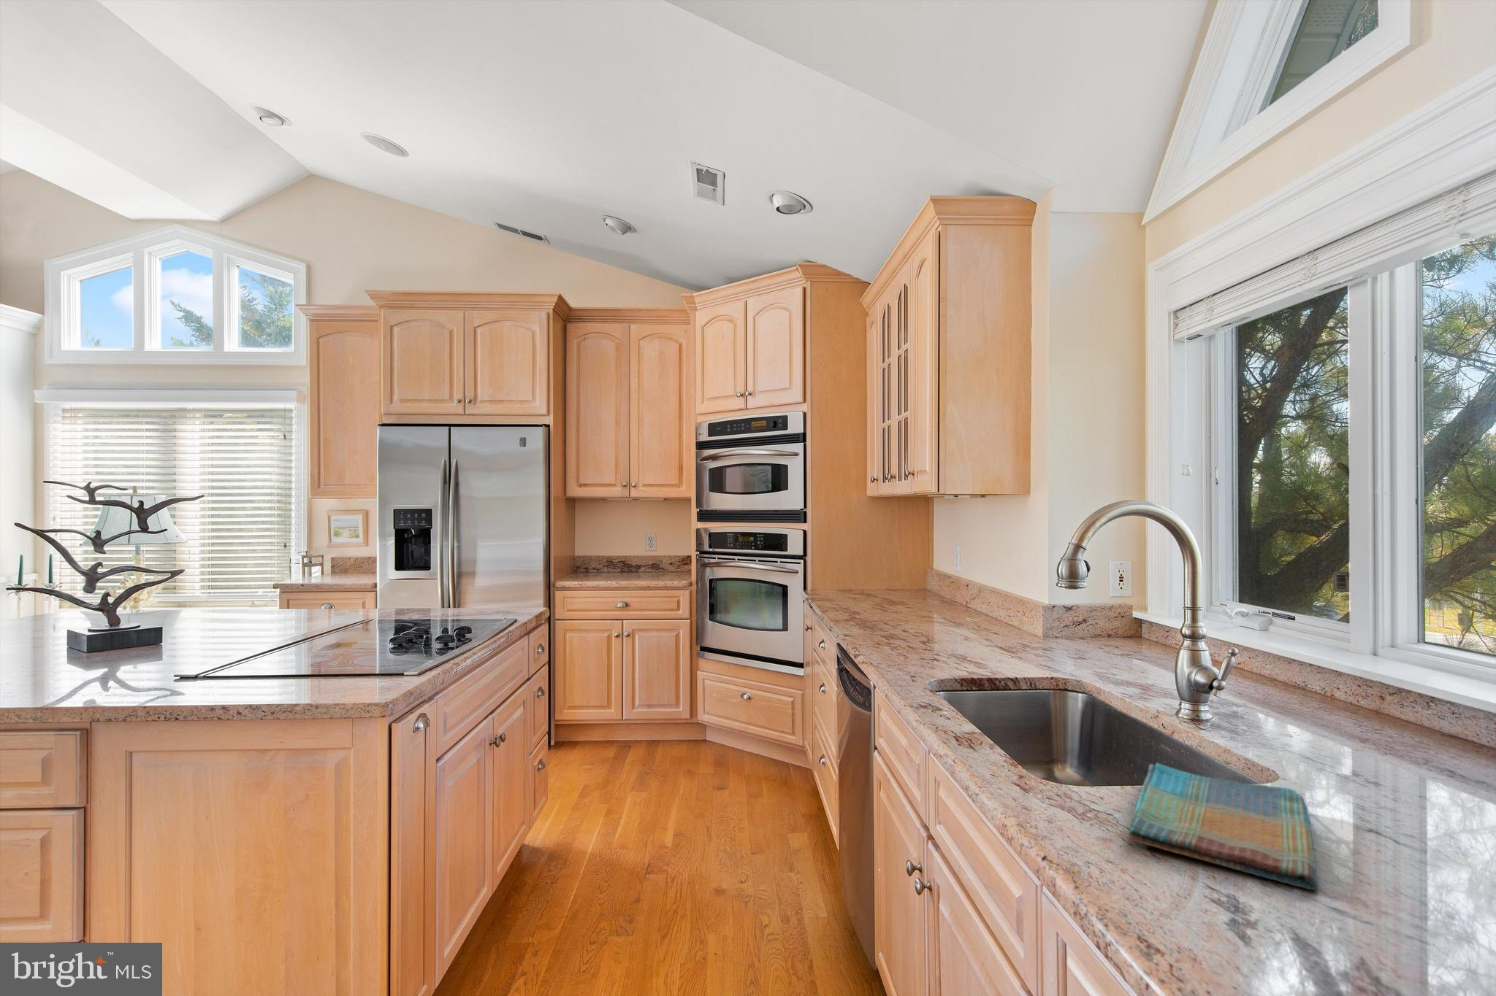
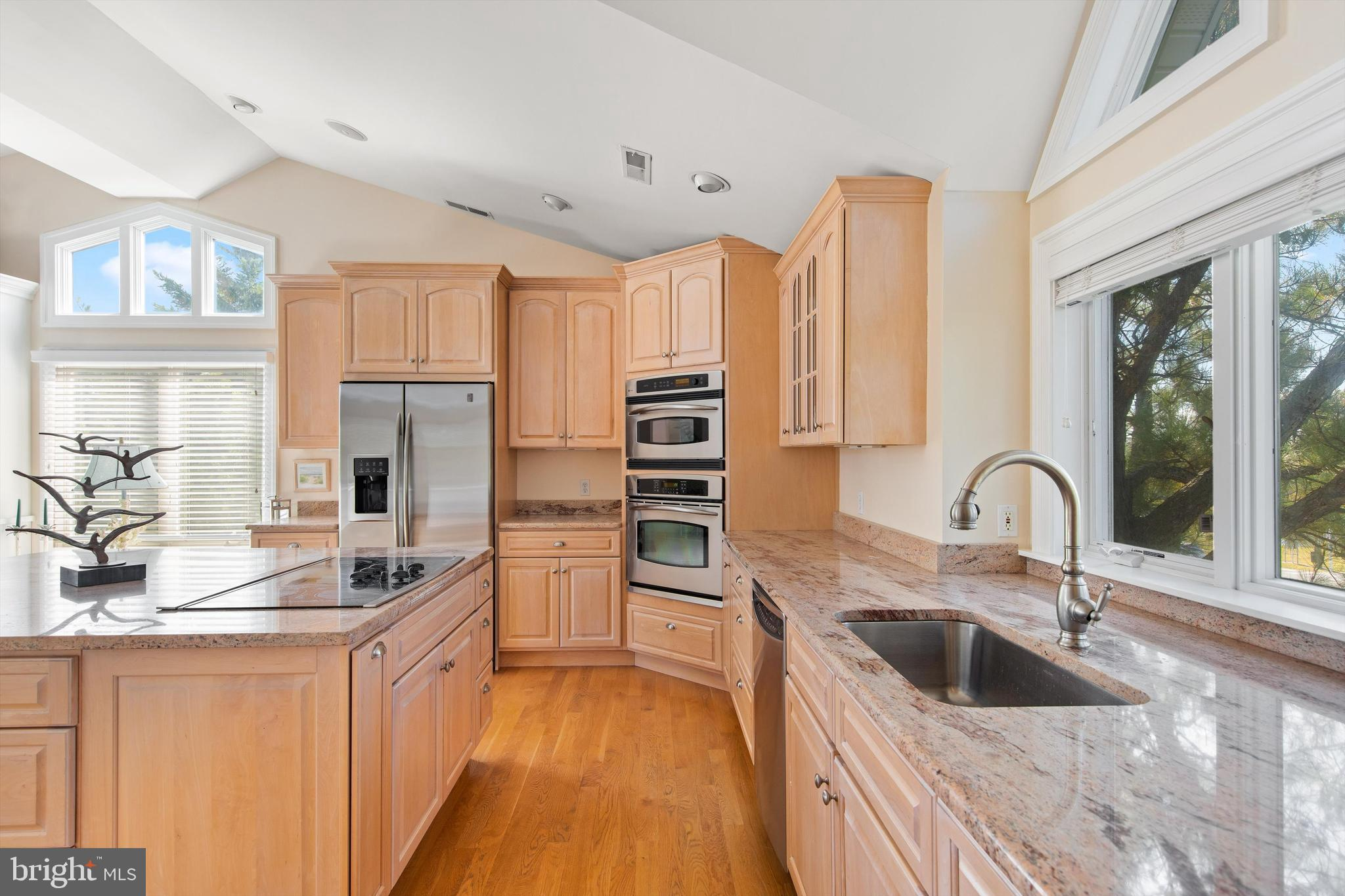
- dish towel [1129,763,1318,890]
